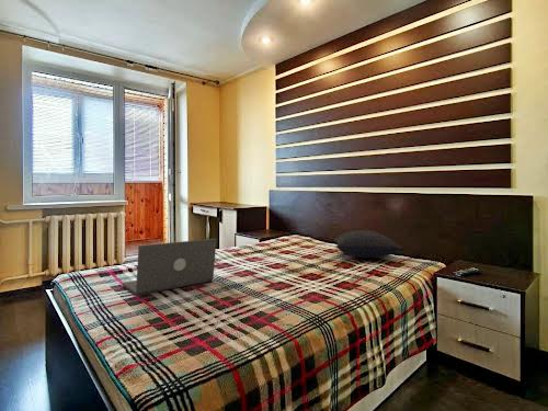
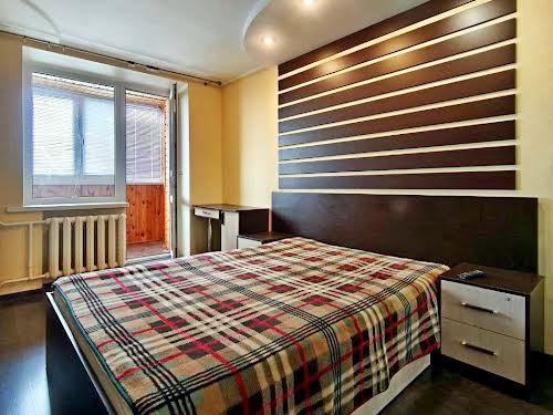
- pillow [332,229,402,260]
- laptop [122,238,217,296]
